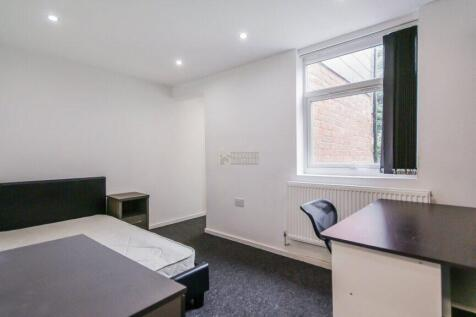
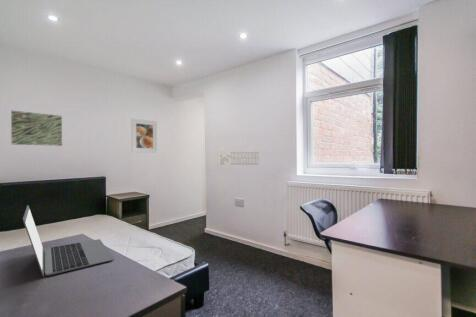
+ laptop [22,204,114,277]
+ wall art [10,110,63,147]
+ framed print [130,118,158,153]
